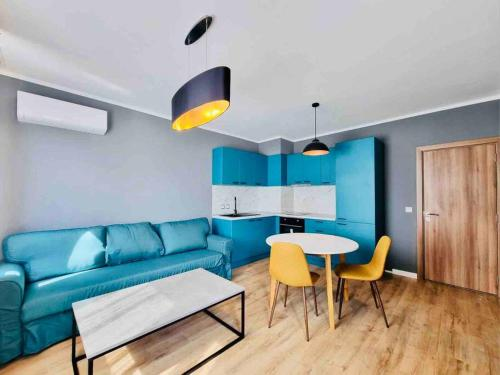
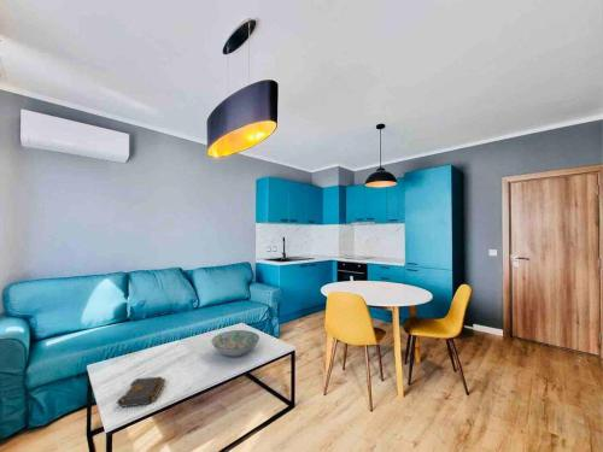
+ decorative bowl [210,329,260,358]
+ book [116,375,166,409]
